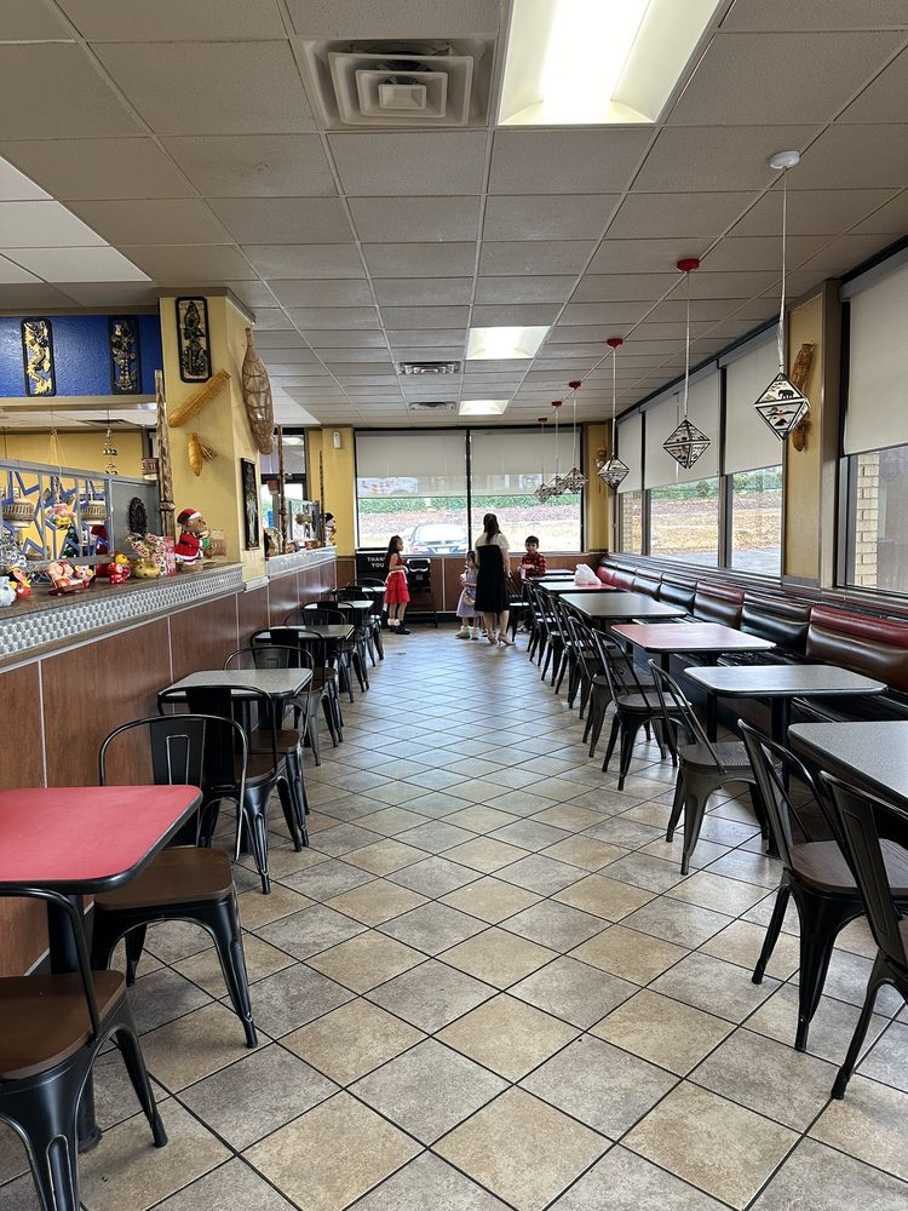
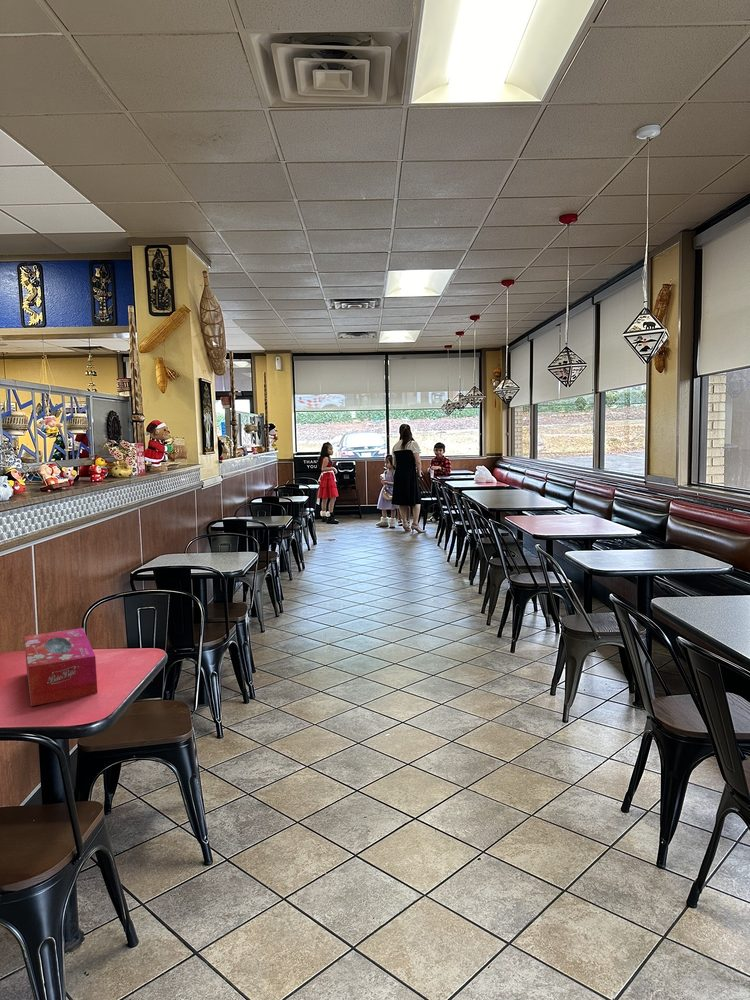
+ tissue box [24,627,98,707]
